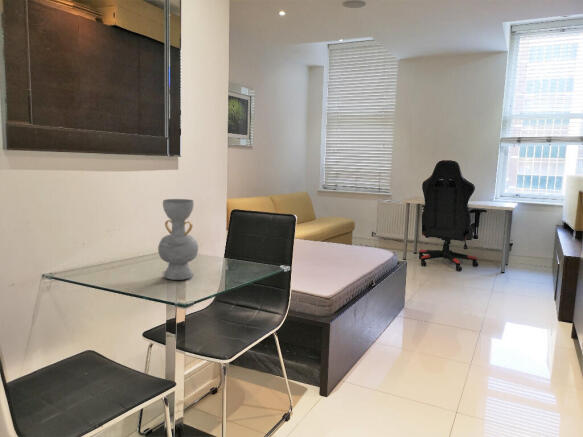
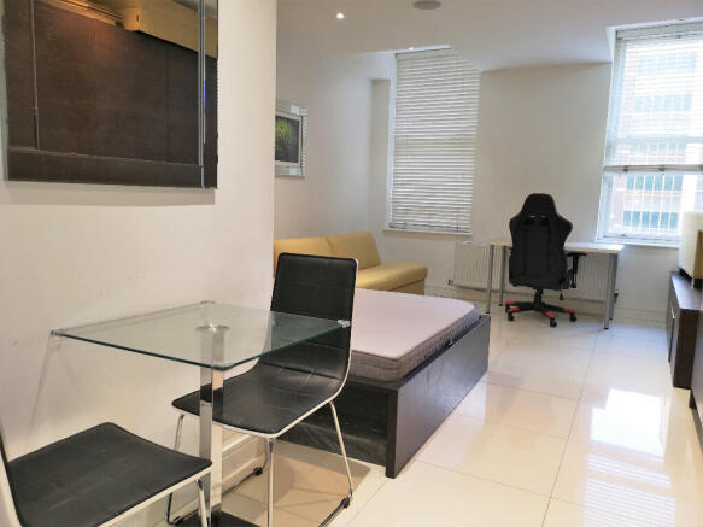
- decorative vase [157,198,199,281]
